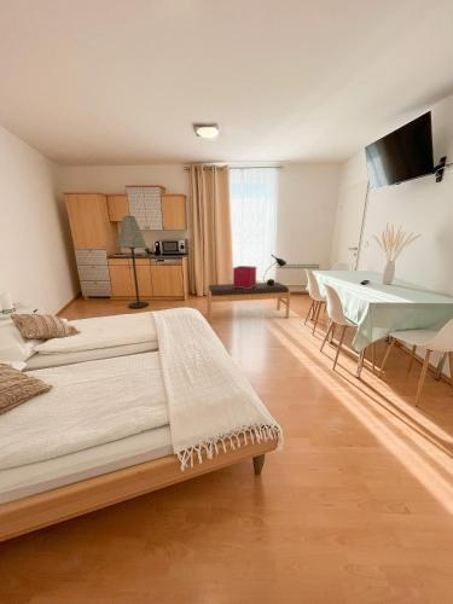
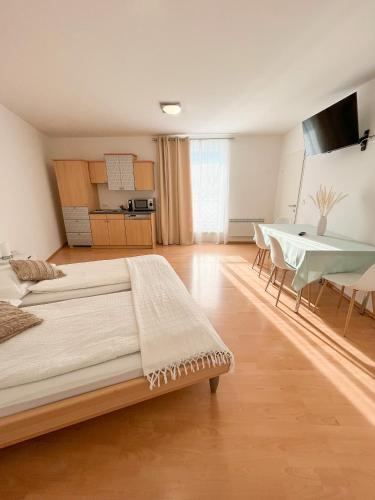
- storage bin [232,265,257,289]
- lamp [262,252,288,286]
- floor lamp [115,215,150,309]
- bench [205,281,292,324]
